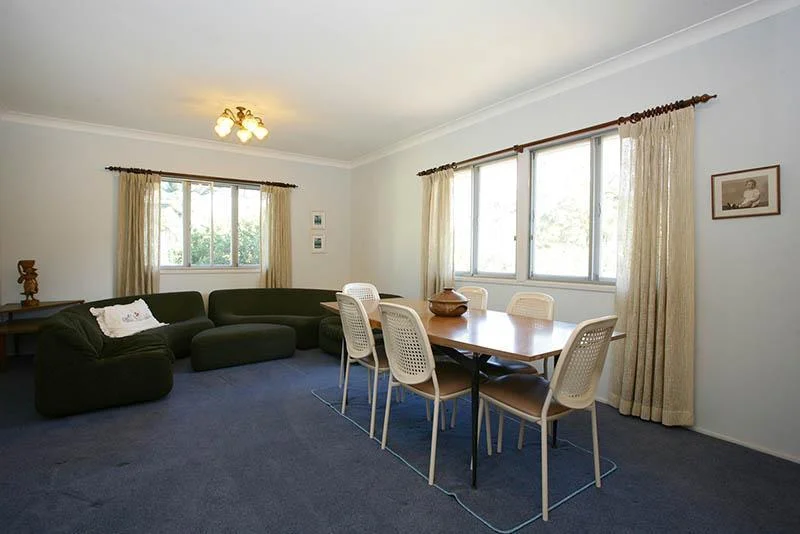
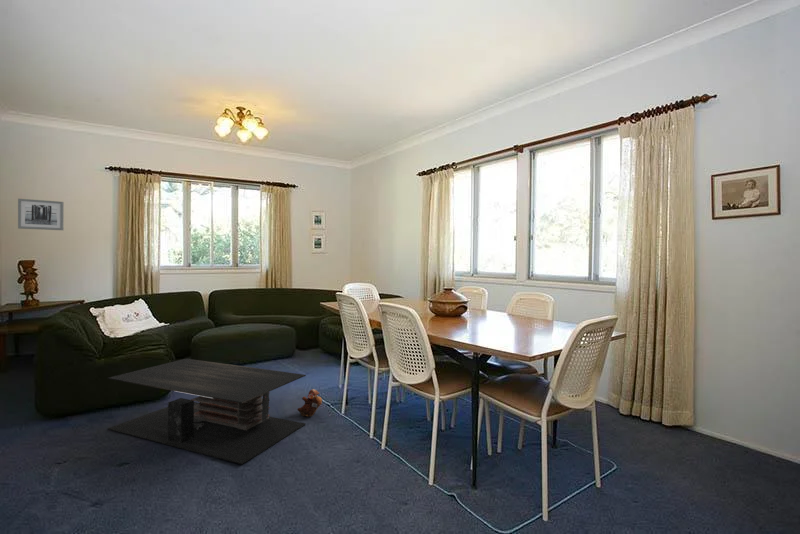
+ wall art [17,198,65,231]
+ coffee table [107,358,307,465]
+ plush toy [296,388,323,417]
